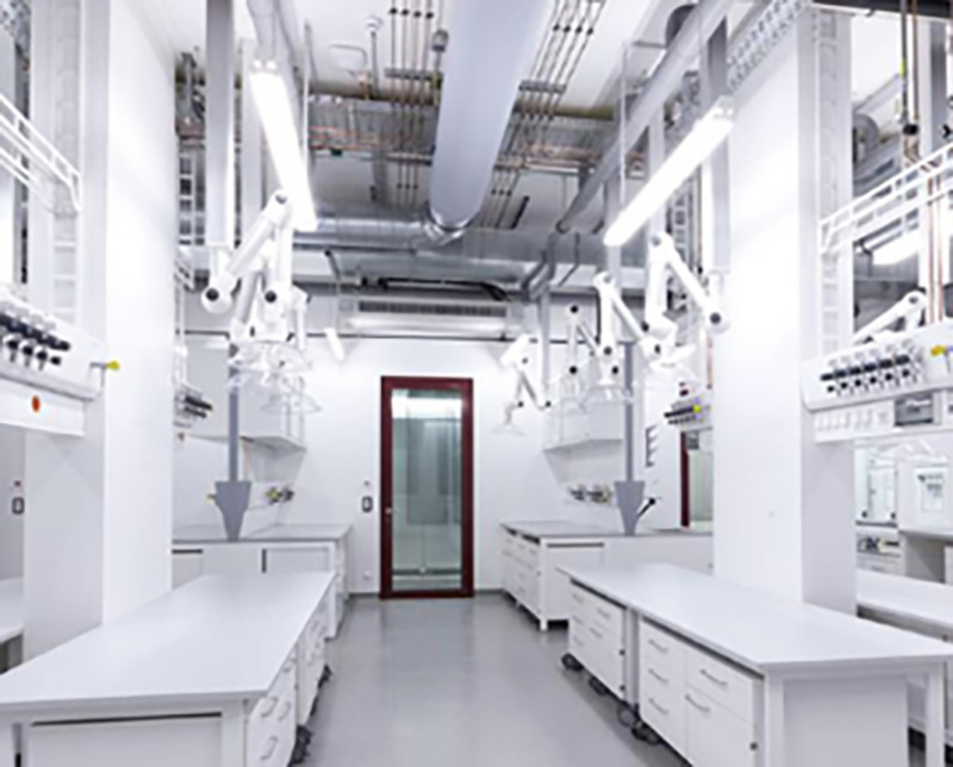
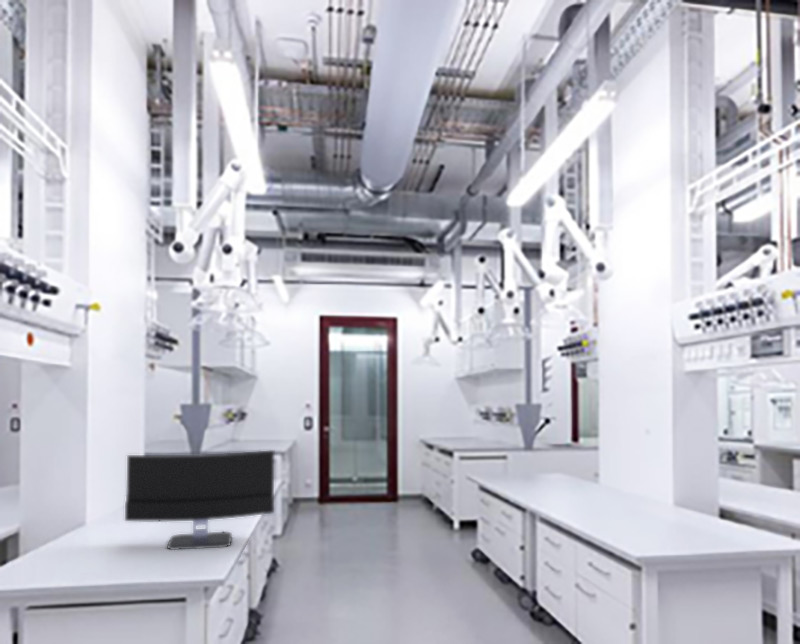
+ computer monitor [124,449,275,551]
